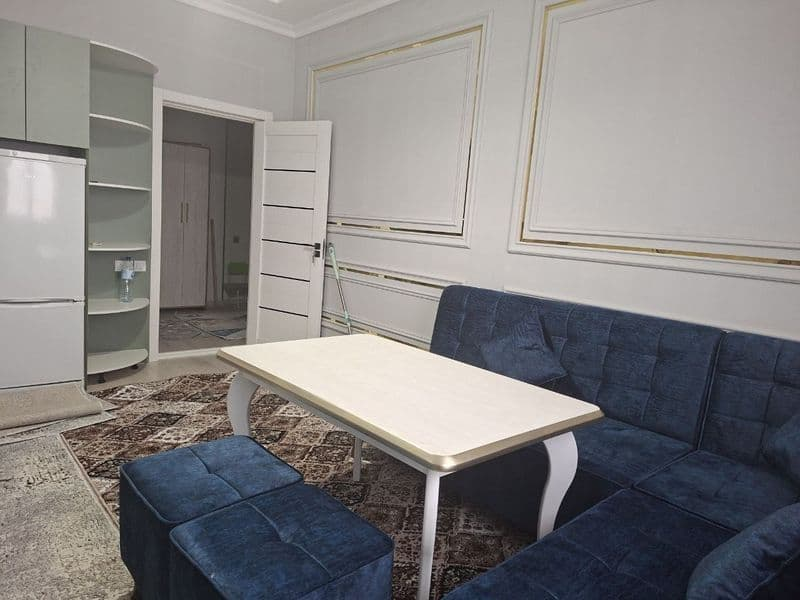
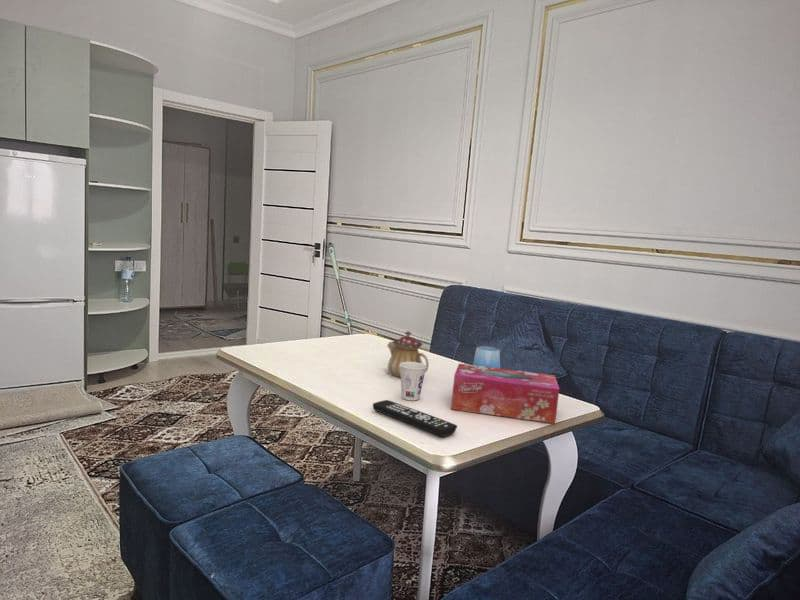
+ cup [400,362,426,401]
+ cup [472,345,501,369]
+ teapot [386,330,430,379]
+ remote control [372,399,458,438]
+ tissue box [450,363,560,424]
